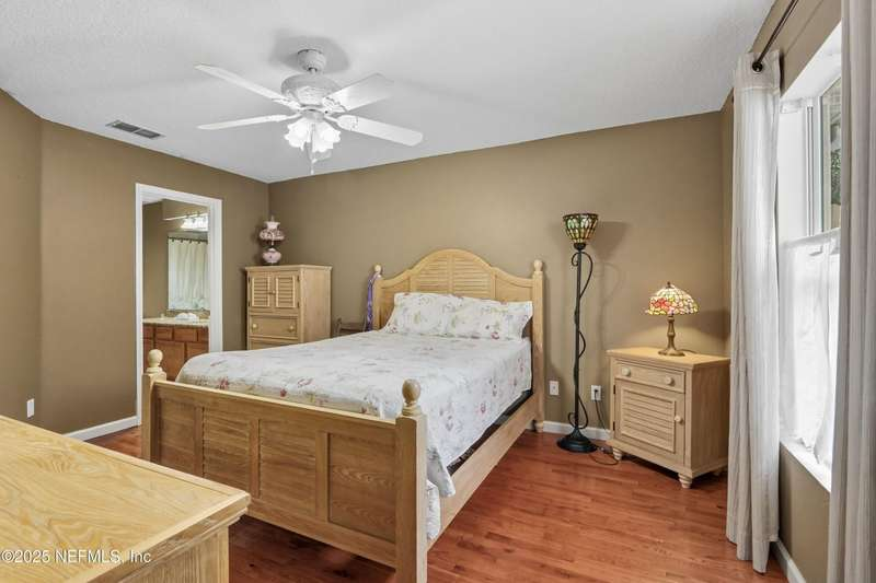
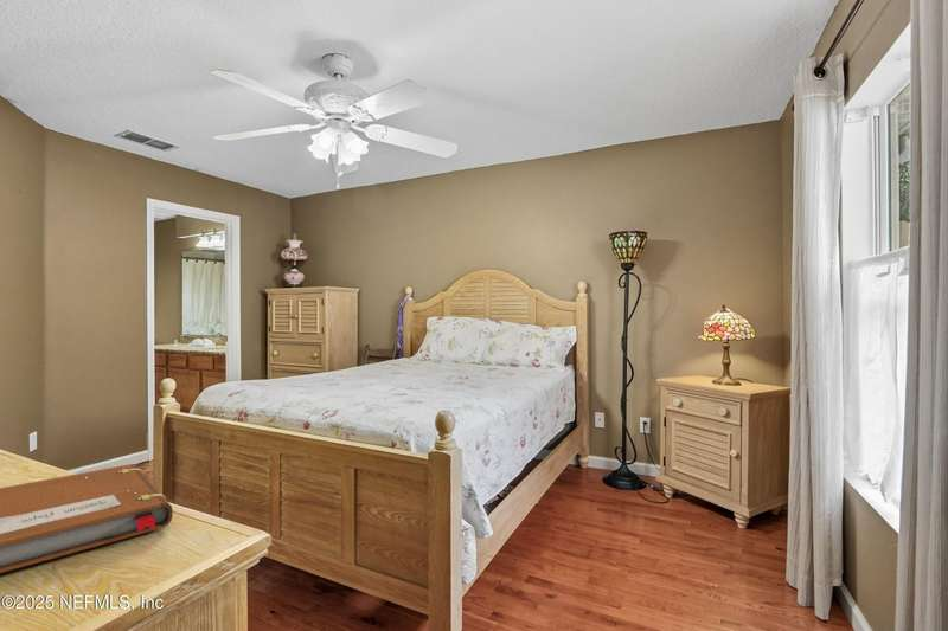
+ notebook [0,463,174,574]
